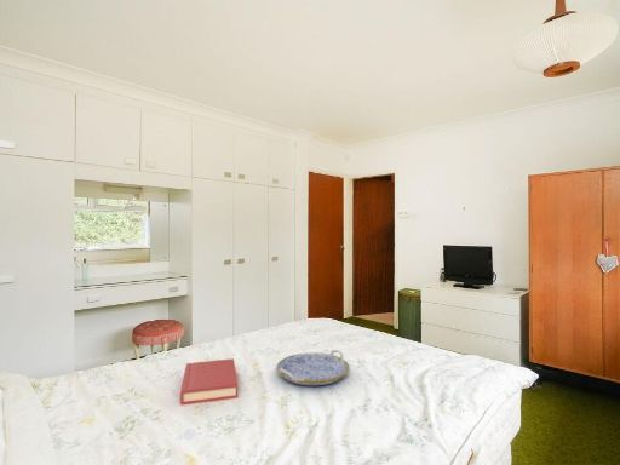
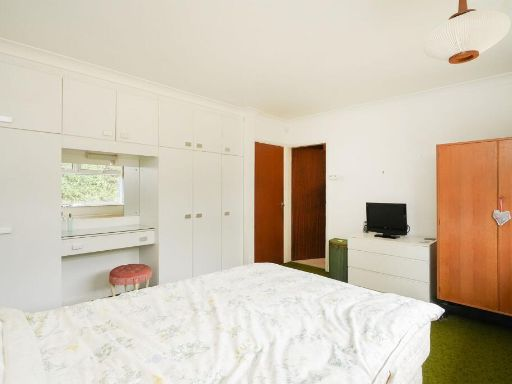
- hardback book [179,357,239,406]
- serving tray [276,349,350,386]
